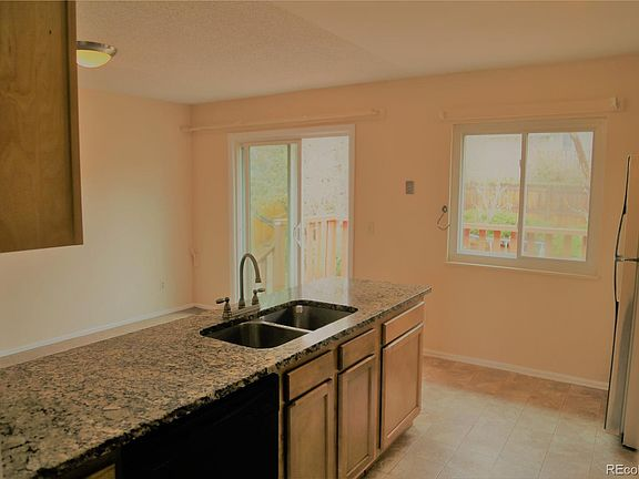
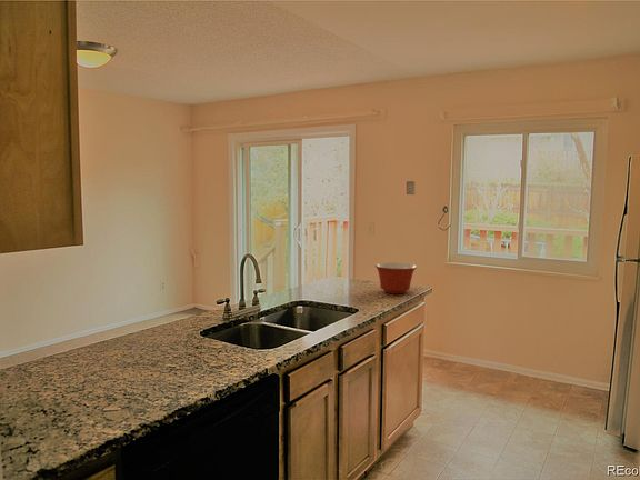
+ mixing bowl [374,262,418,294]
